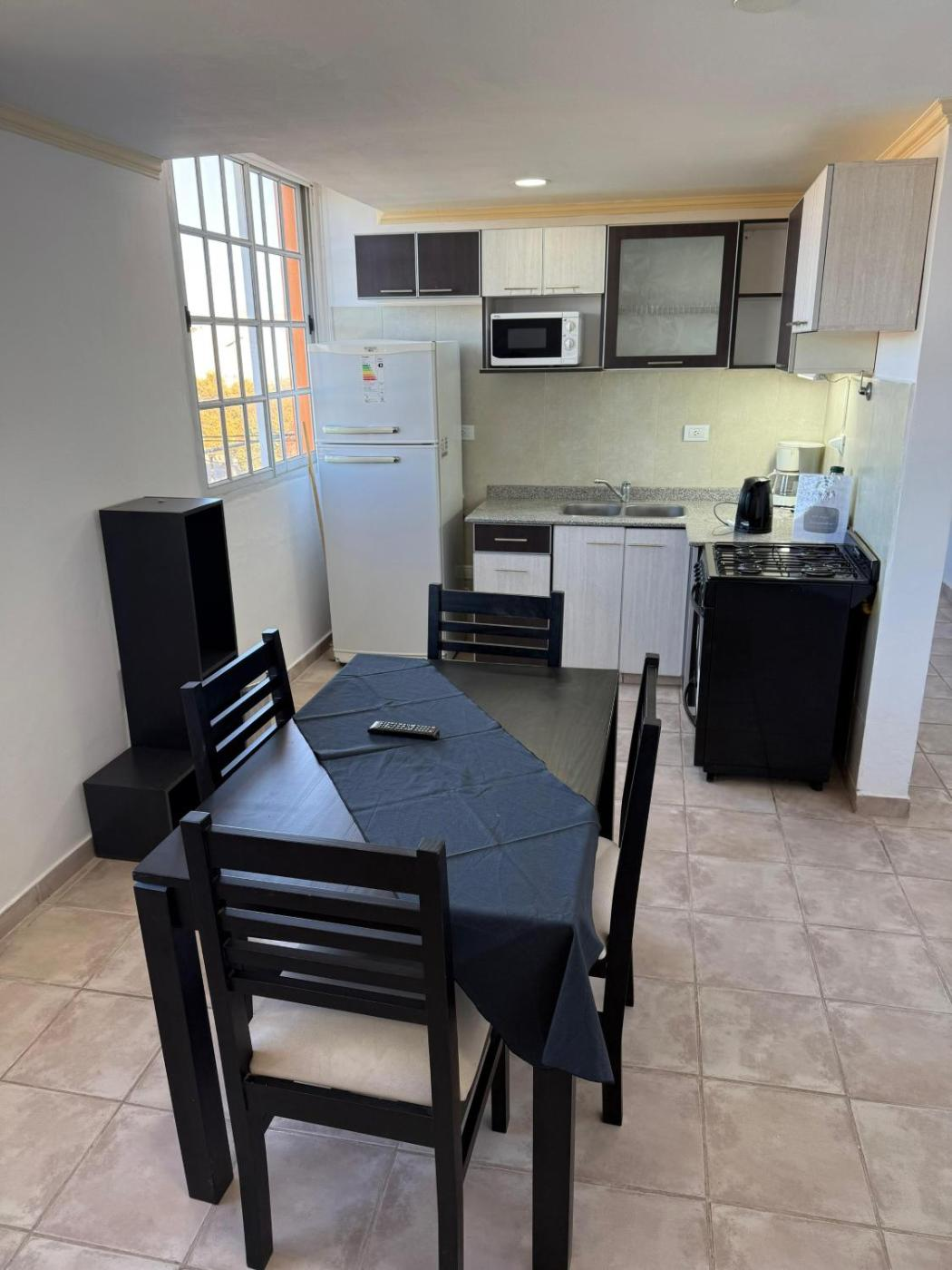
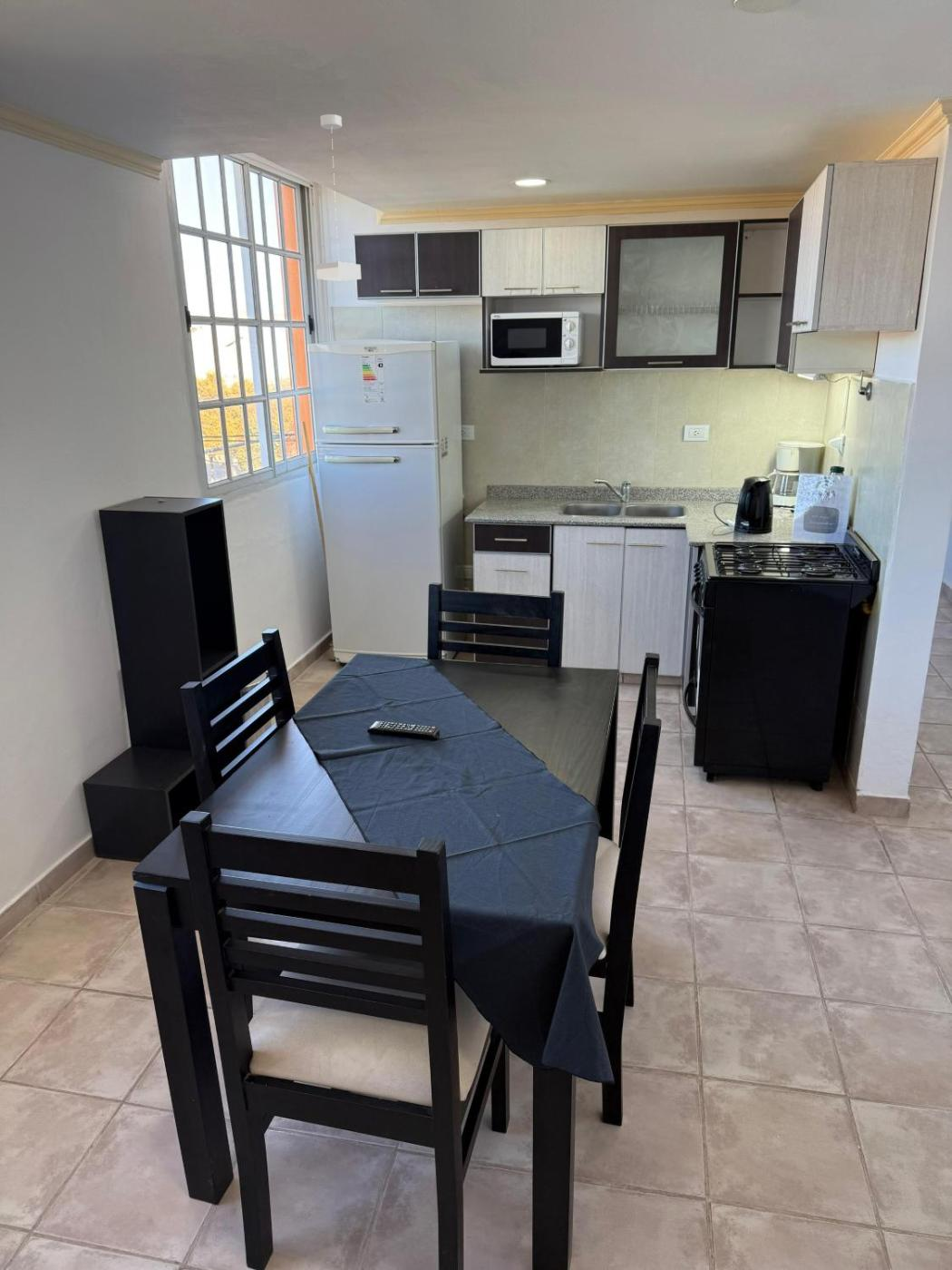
+ pendant lamp [316,113,362,282]
